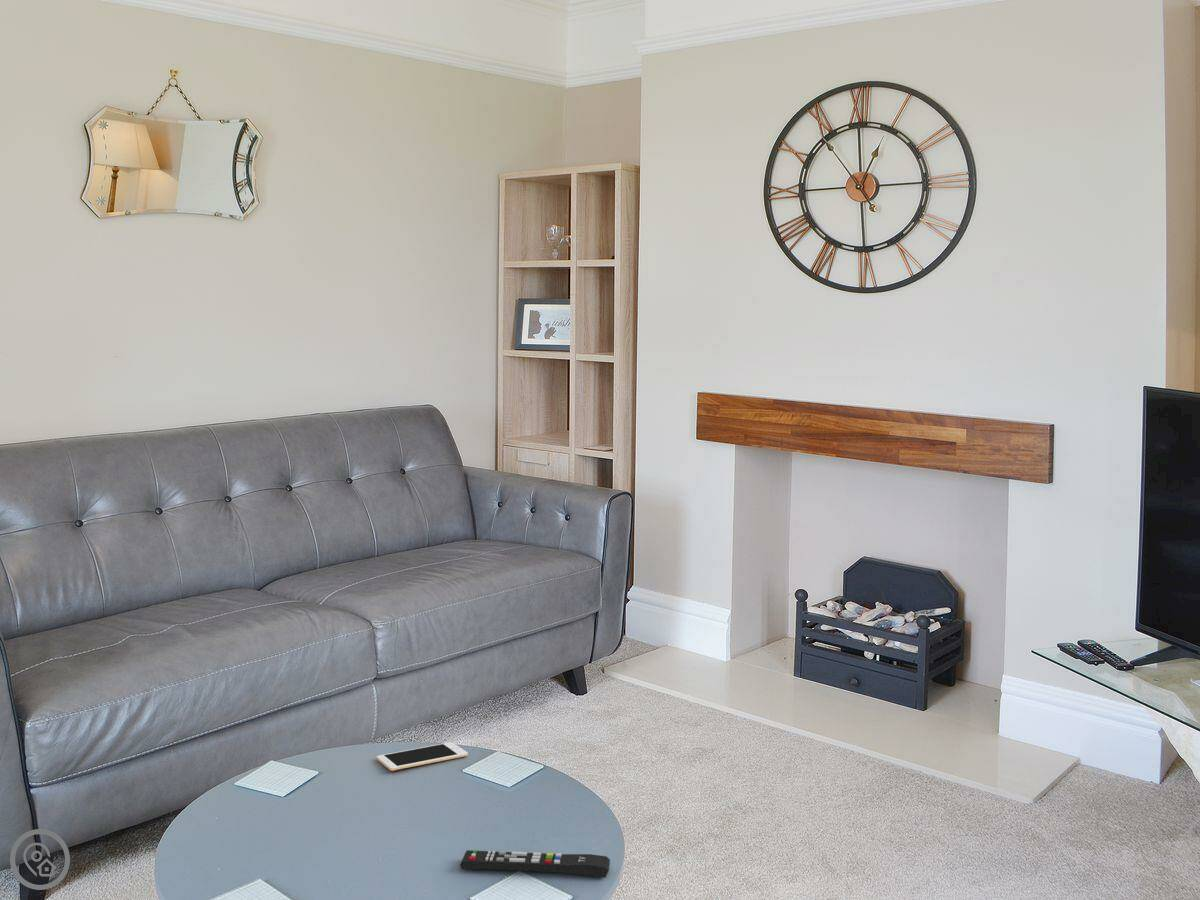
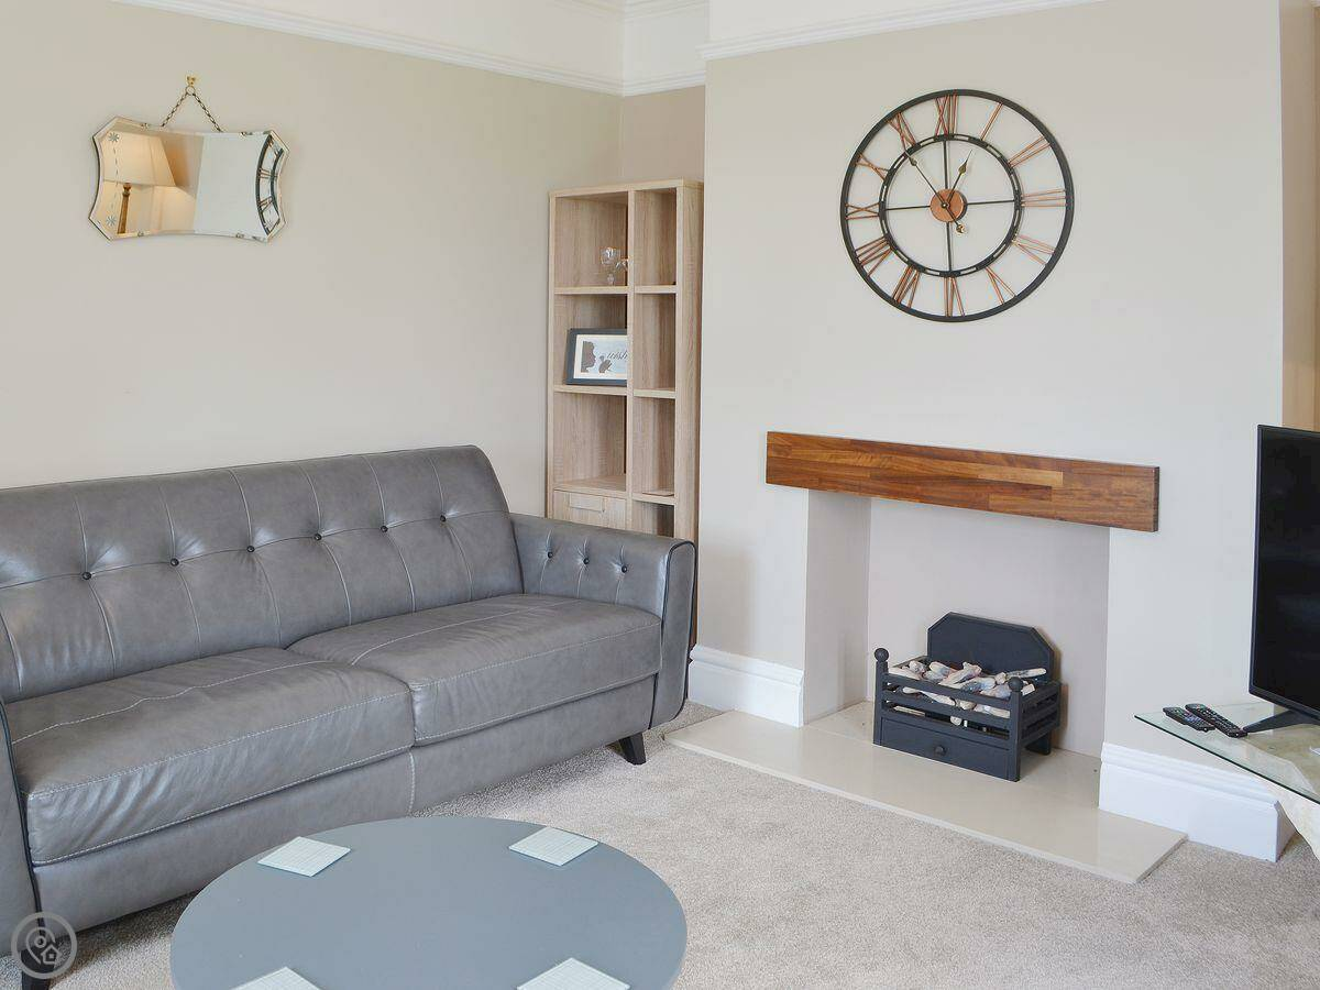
- cell phone [376,741,469,772]
- remote control [459,849,611,878]
